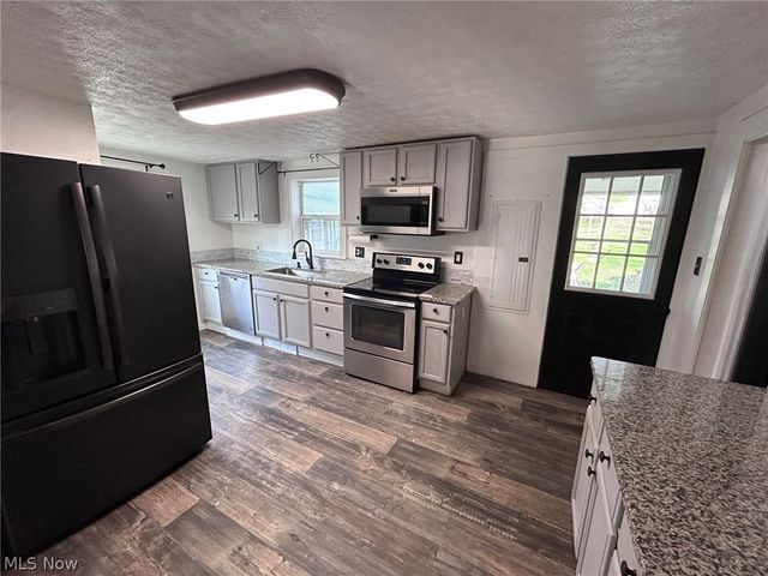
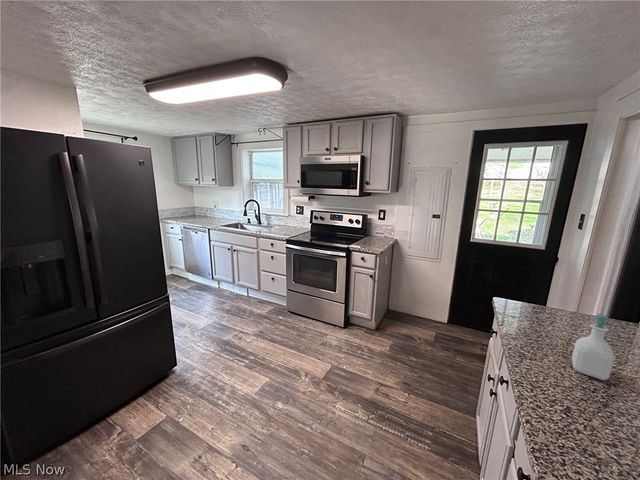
+ soap bottle [571,313,618,381]
